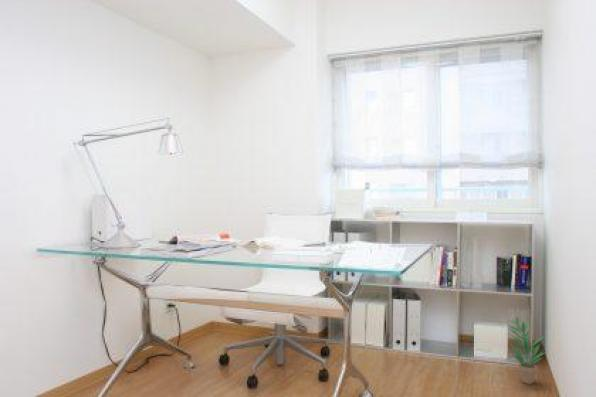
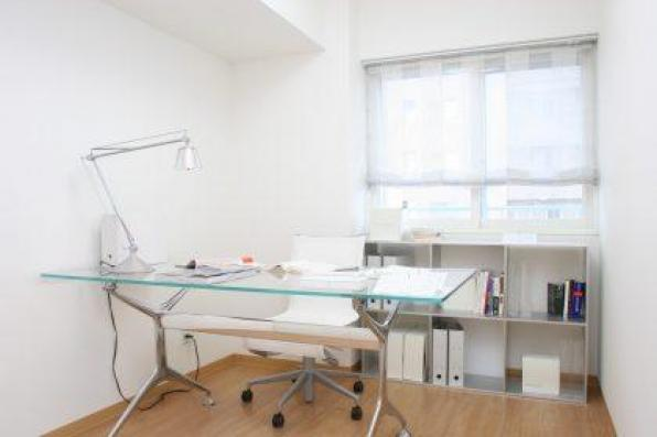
- potted plant [507,315,547,385]
